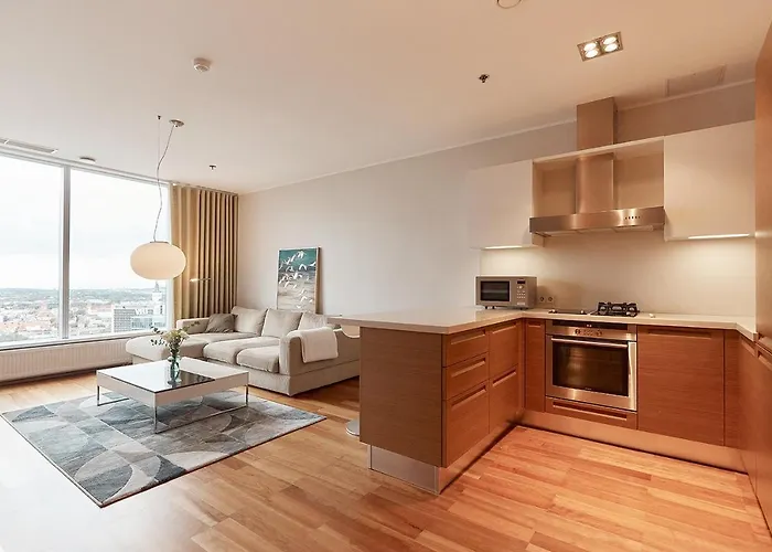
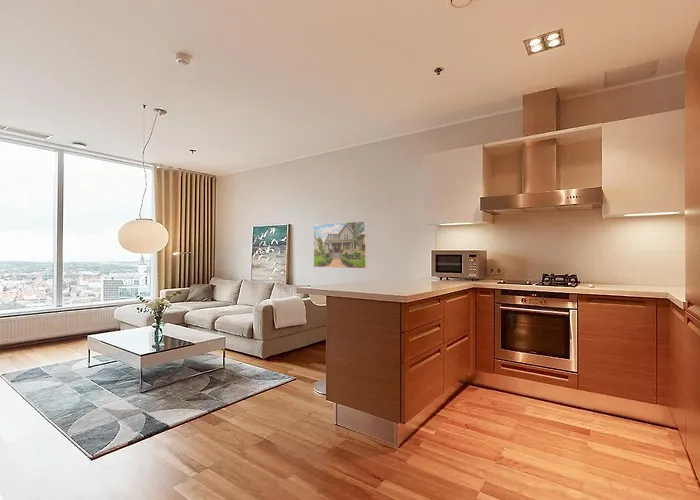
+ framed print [313,220,368,269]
